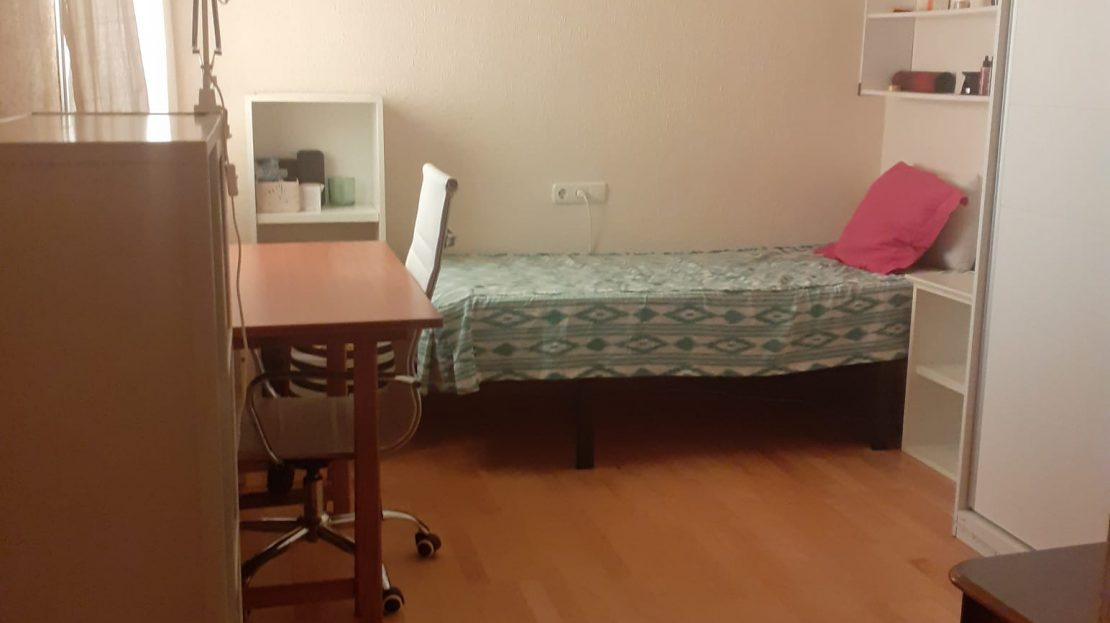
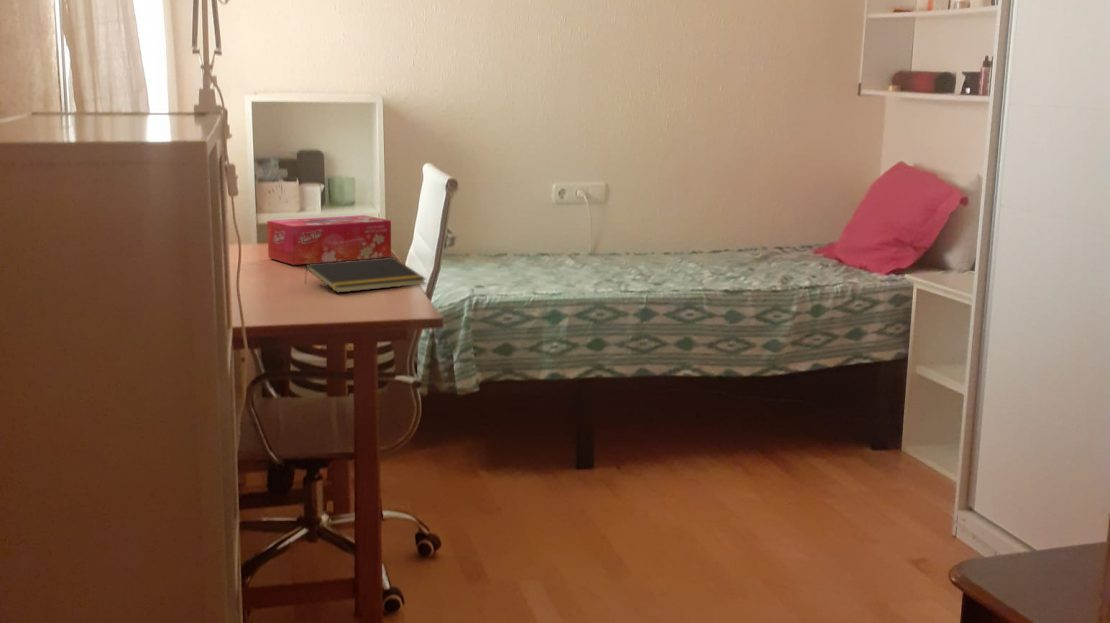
+ notepad [303,256,427,294]
+ tissue box [266,214,392,266]
